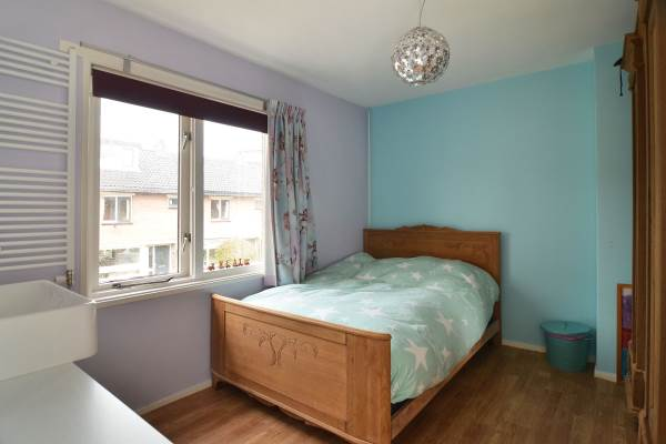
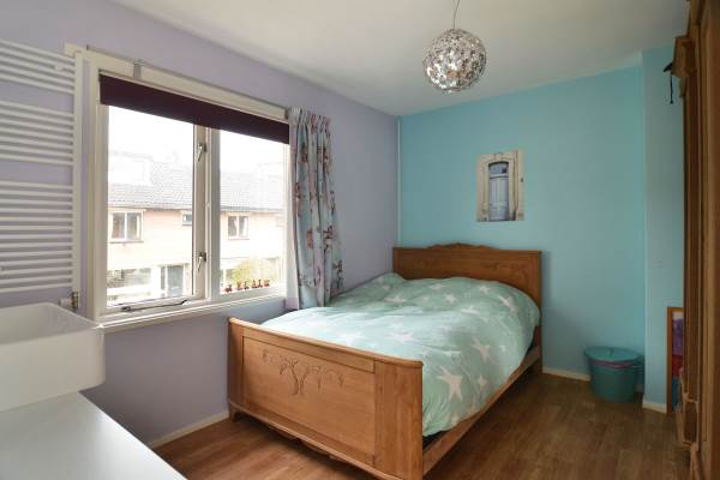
+ wall art [475,149,524,223]
